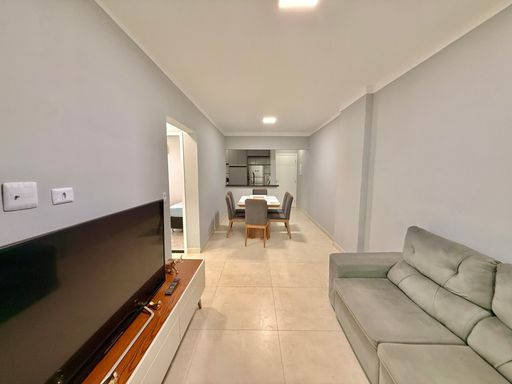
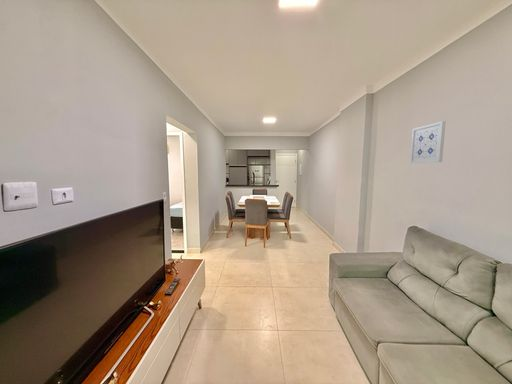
+ wall art [409,120,447,164]
